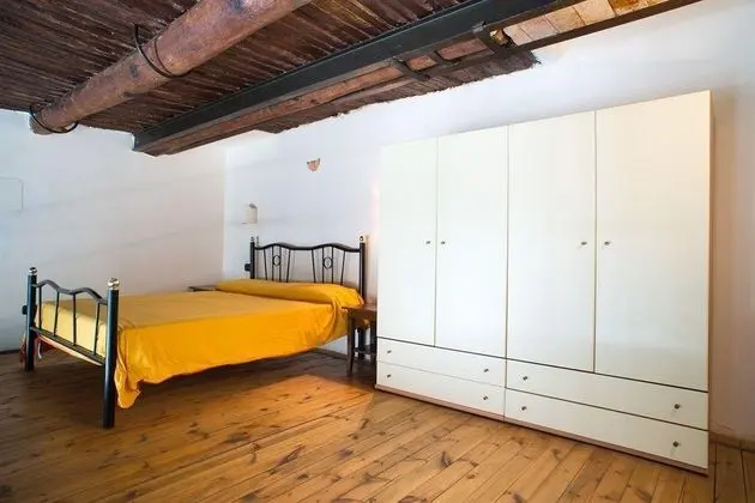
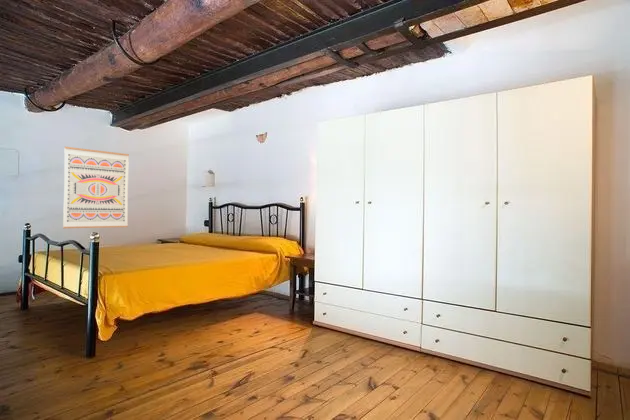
+ wall art [62,146,130,229]
